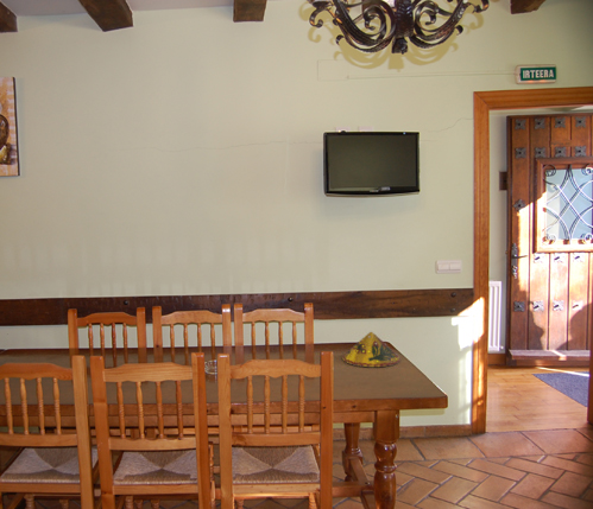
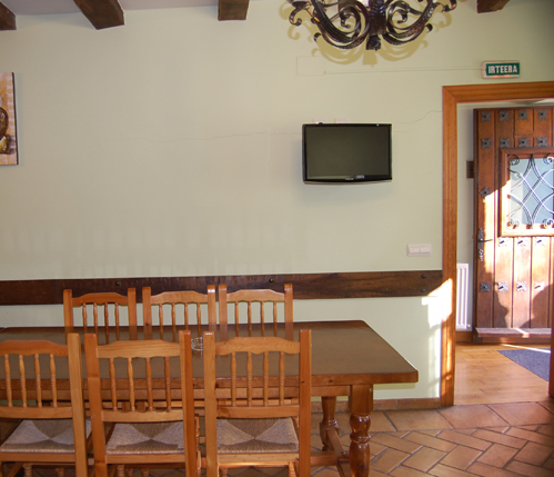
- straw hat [341,331,402,368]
